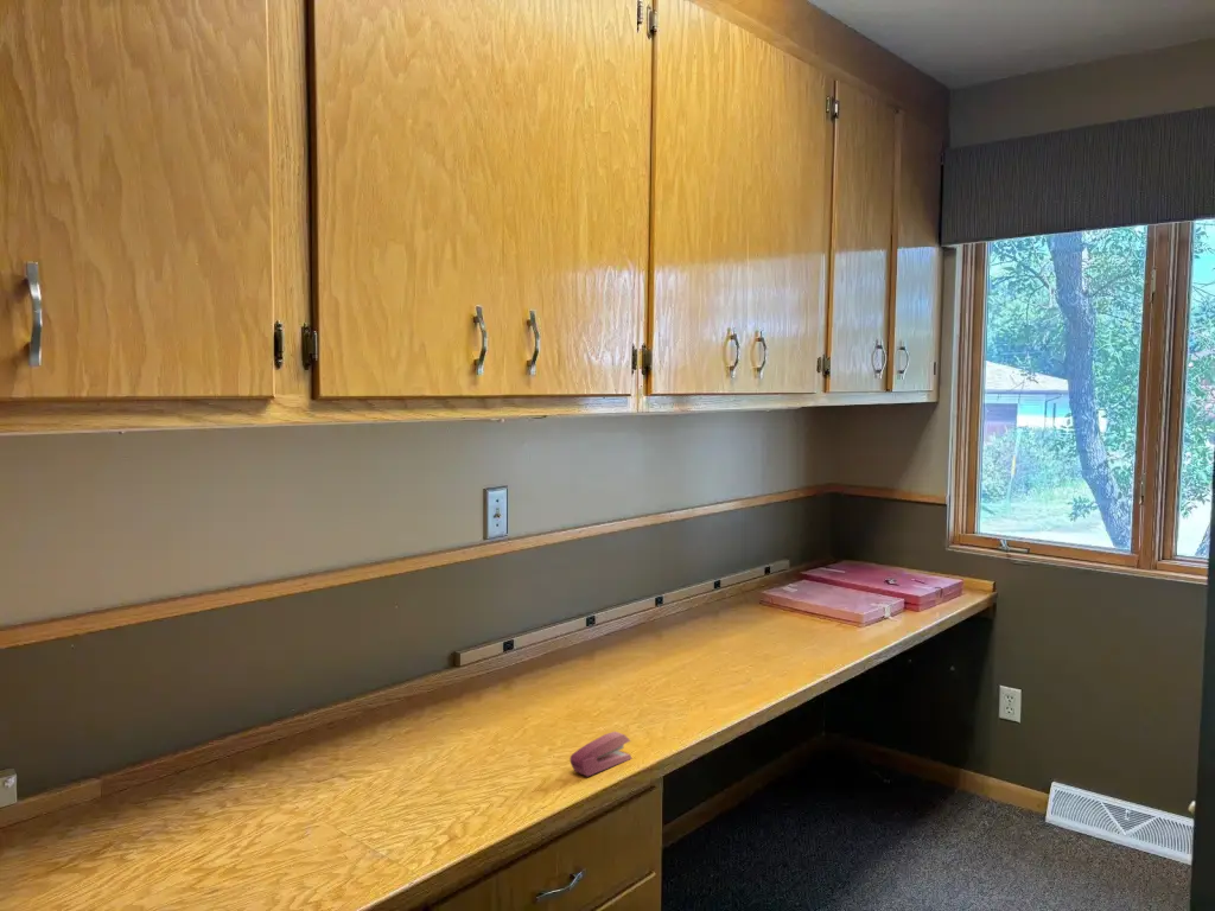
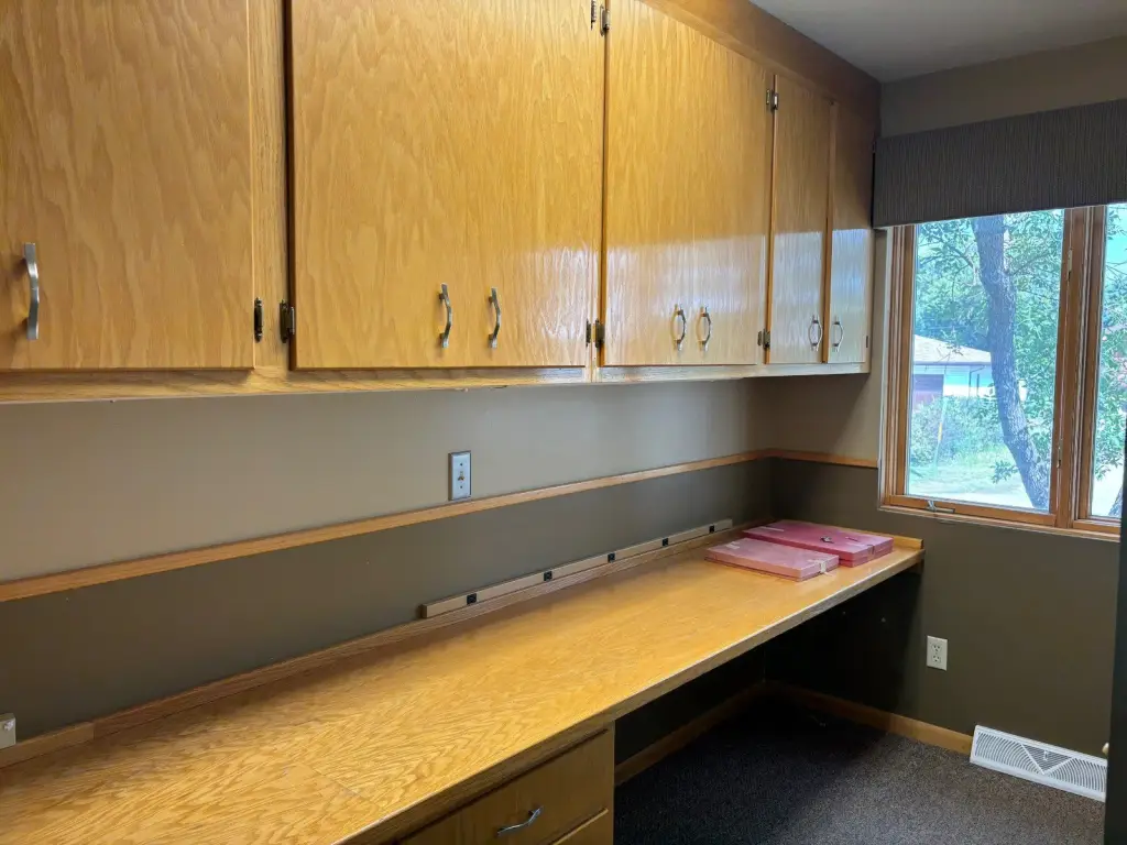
- stapler [568,731,632,777]
